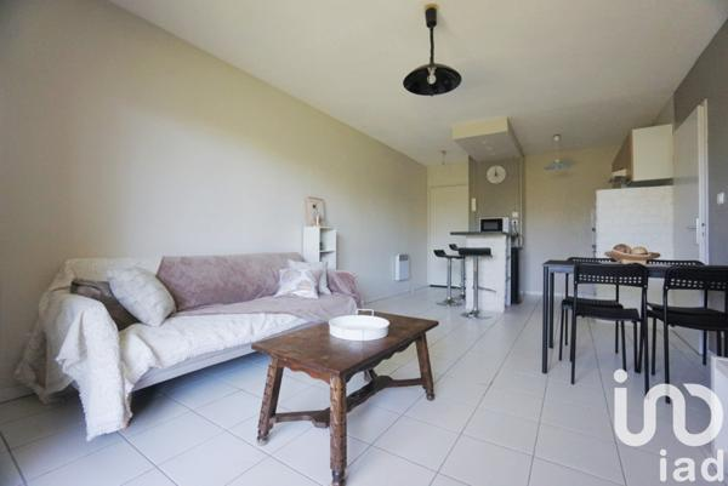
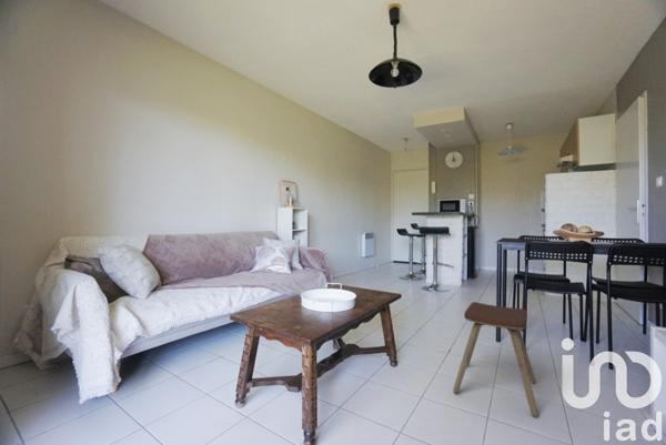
+ music stool [452,301,539,418]
